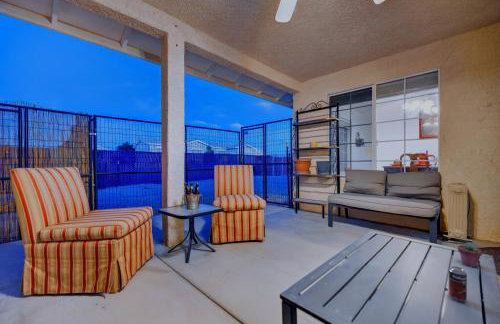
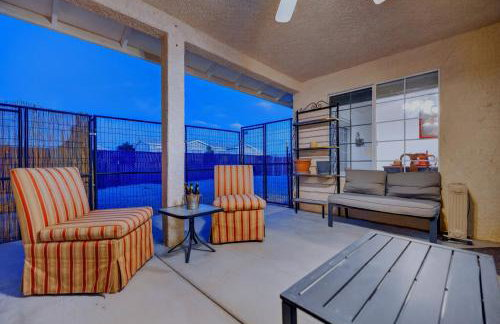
- potted succulent [457,241,483,268]
- beverage can [448,265,468,303]
